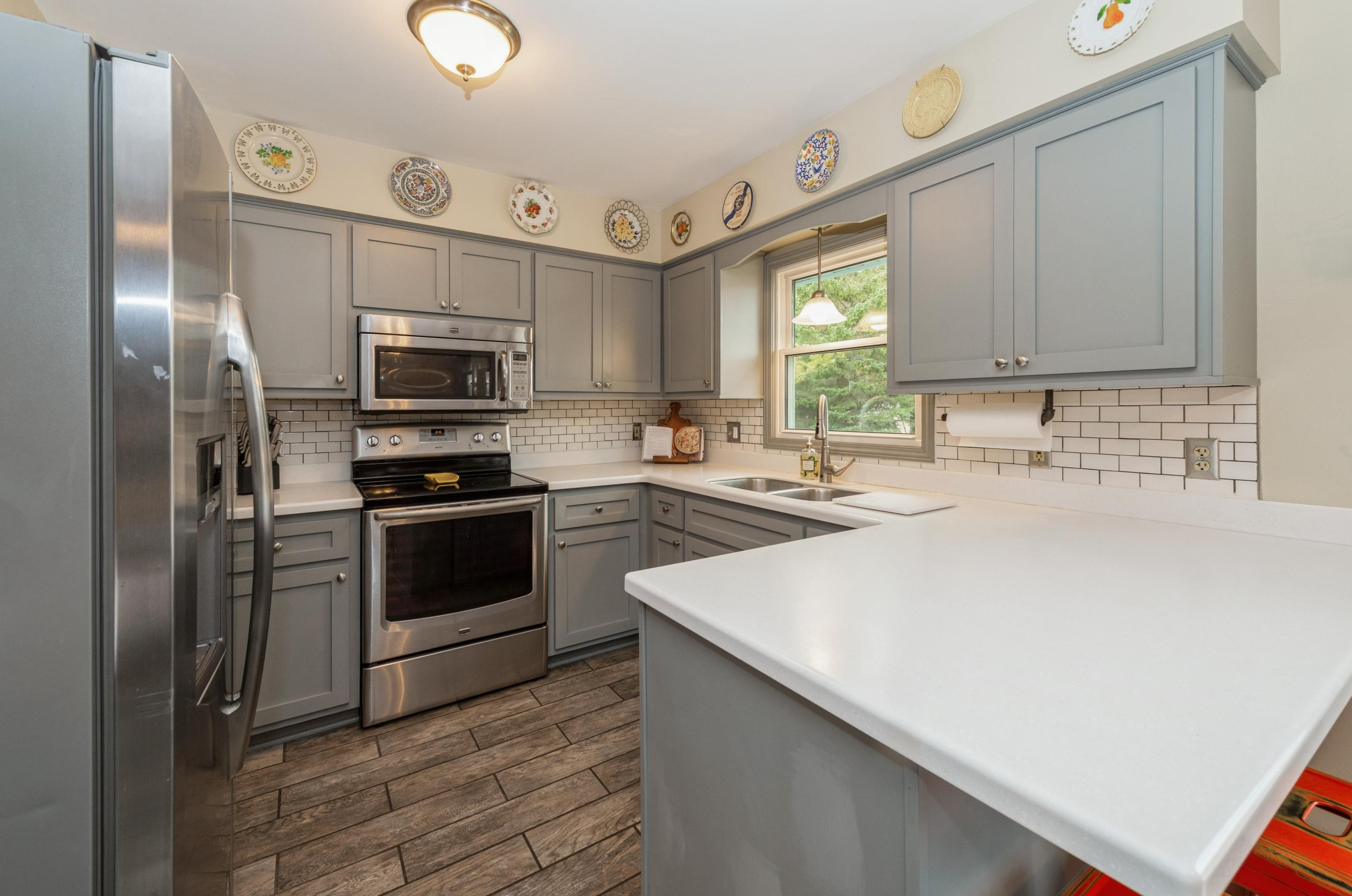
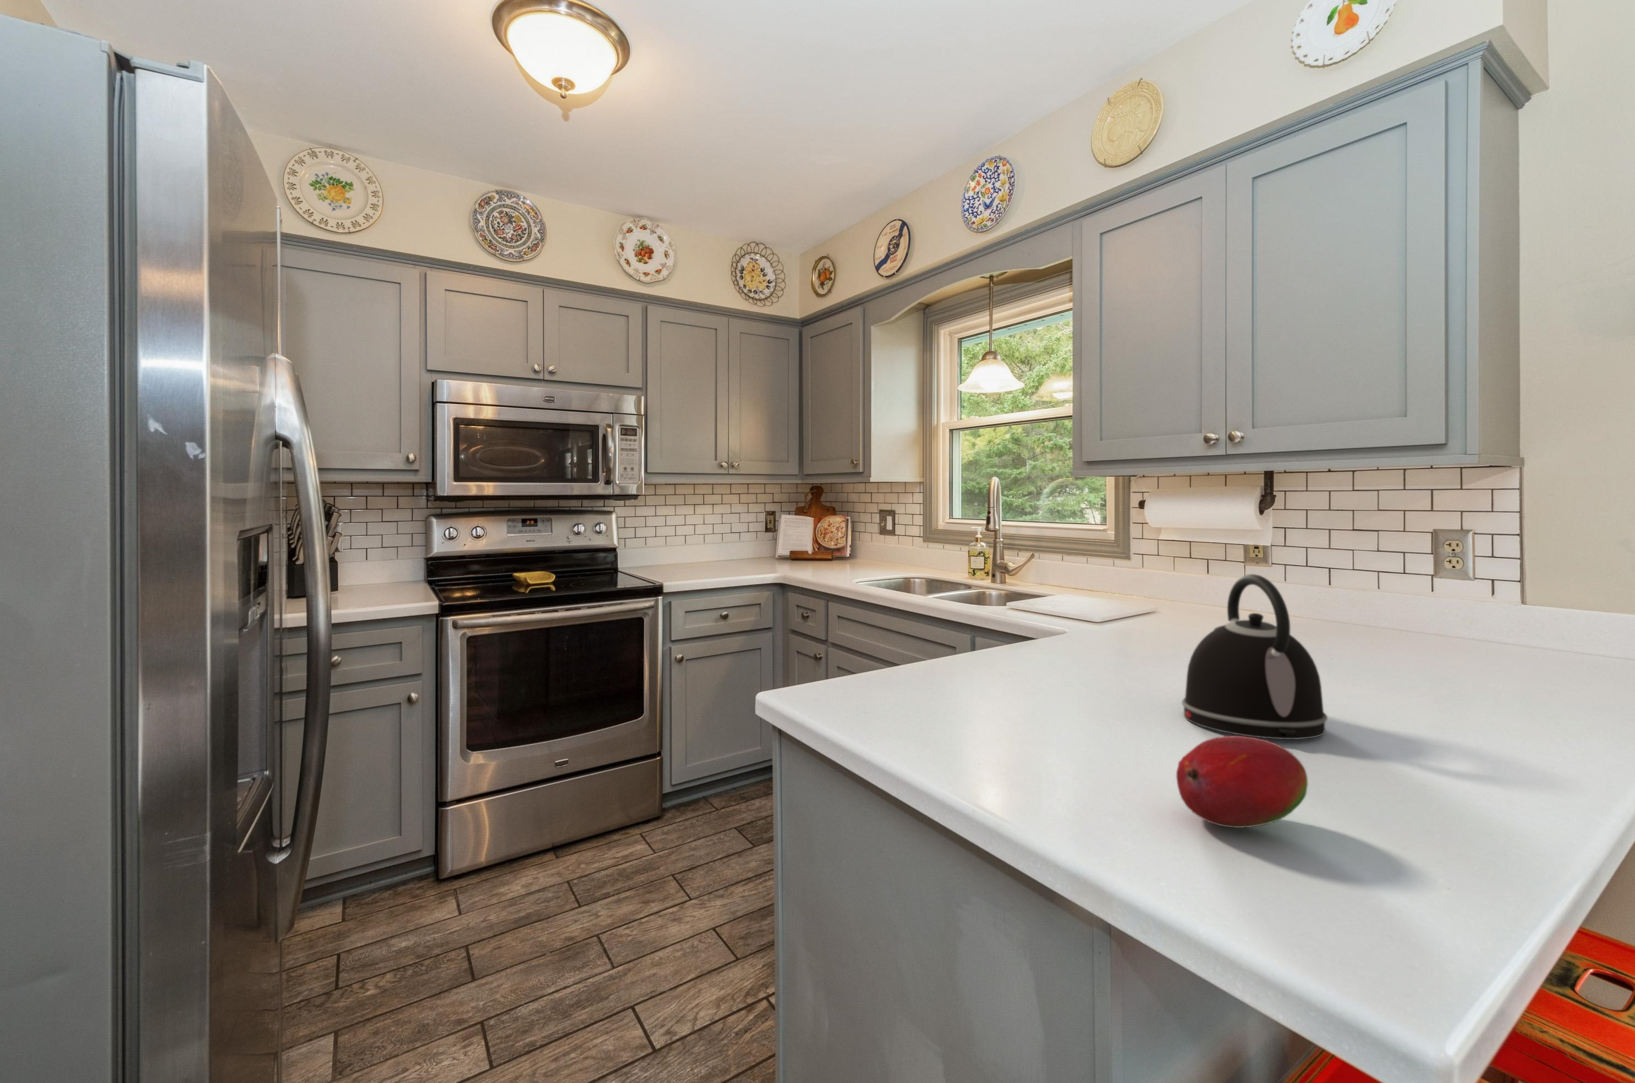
+ fruit [1175,735,1308,828]
+ kettle [1182,573,1329,740]
